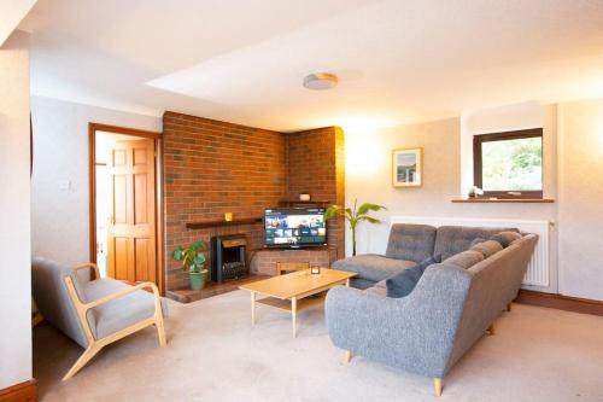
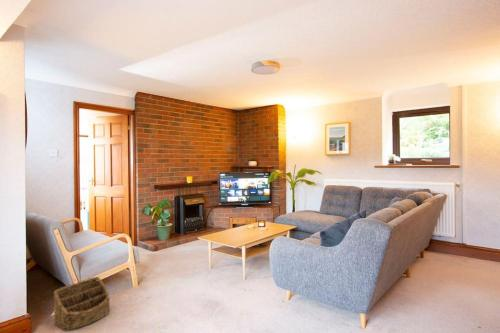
+ basket [53,276,111,332]
